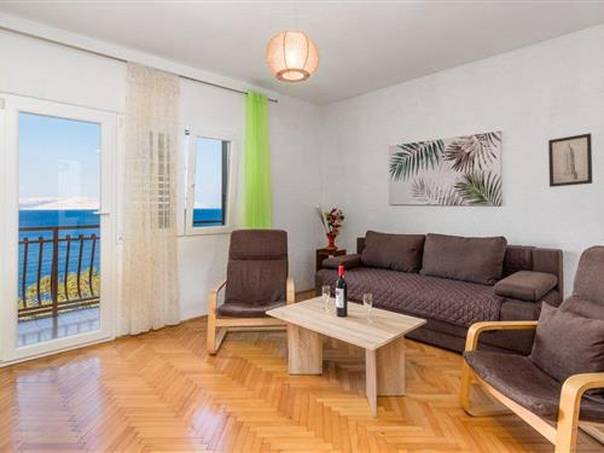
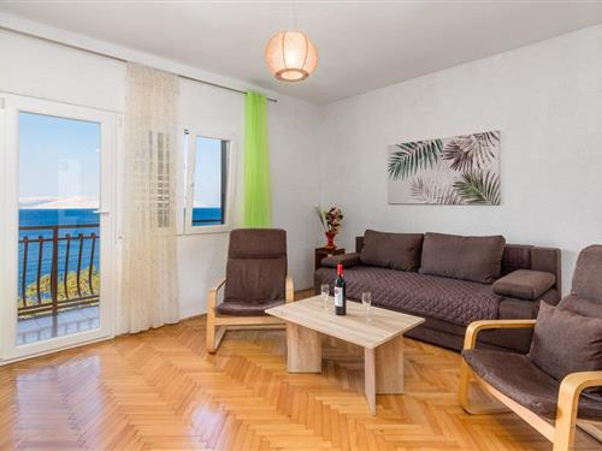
- wall art [547,132,593,188]
